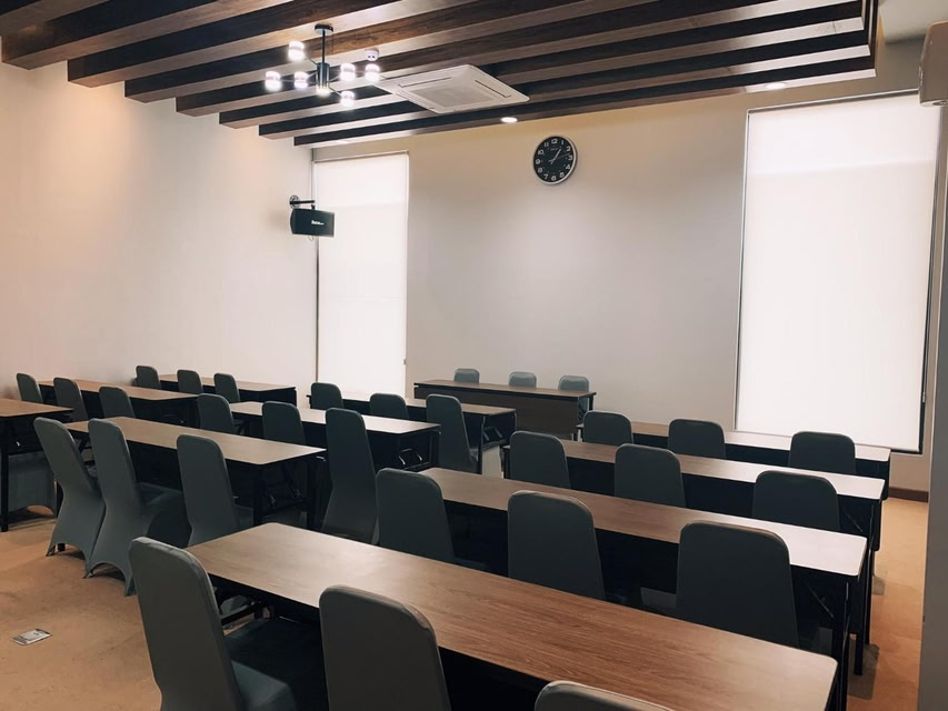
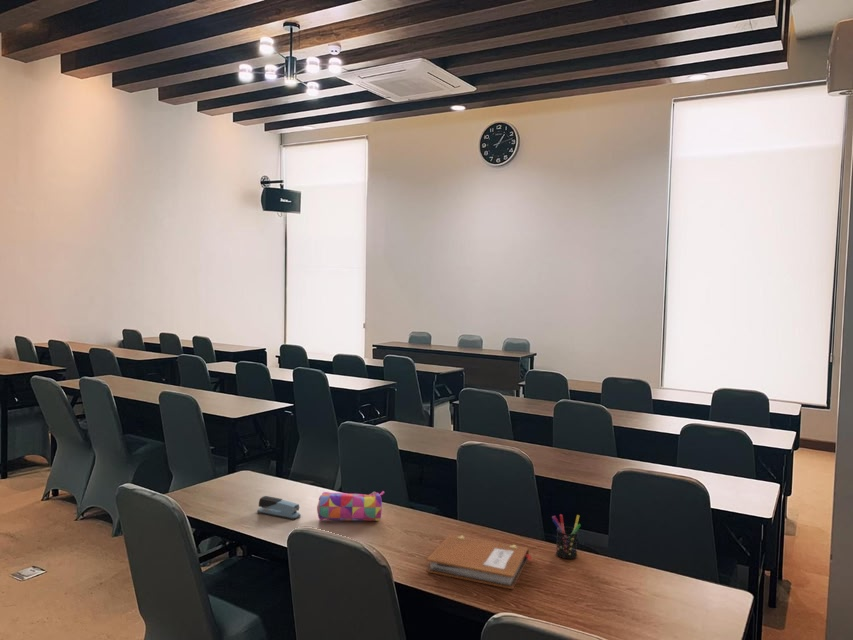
+ pencil case [316,490,385,522]
+ pen holder [551,514,582,560]
+ stapler [256,495,302,521]
+ notebook [425,533,533,590]
